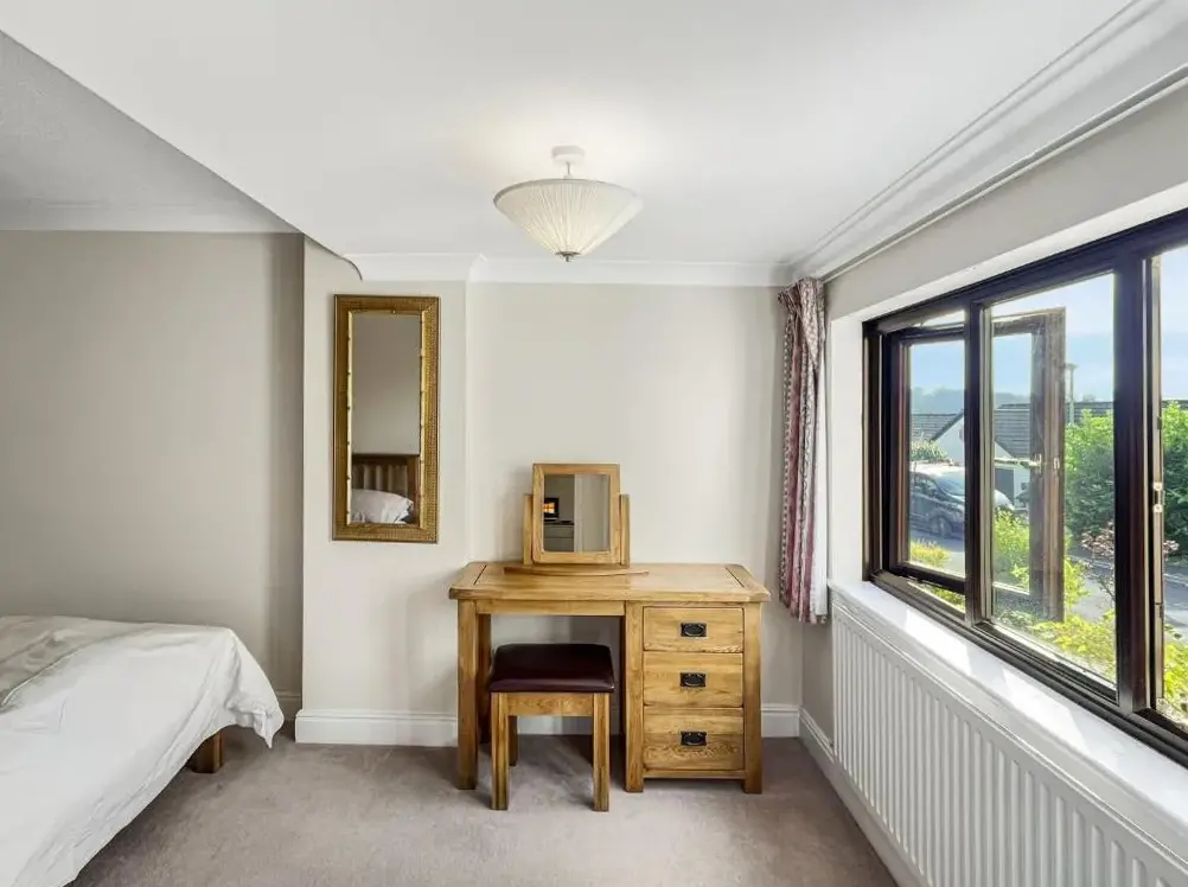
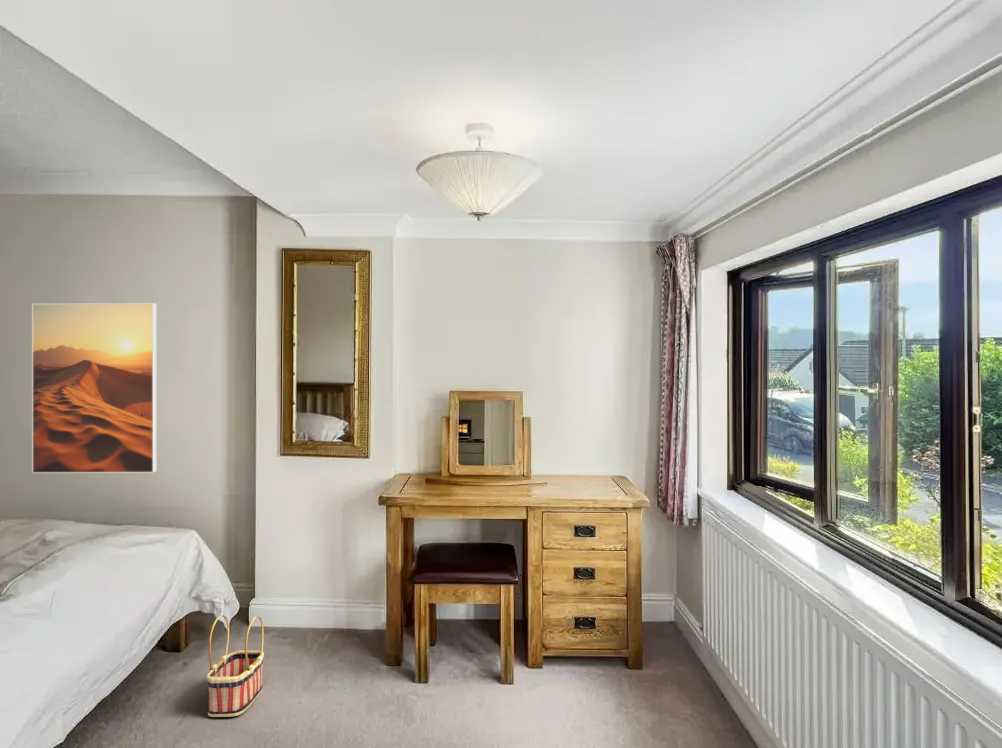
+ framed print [31,302,157,474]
+ basket [206,614,265,718]
